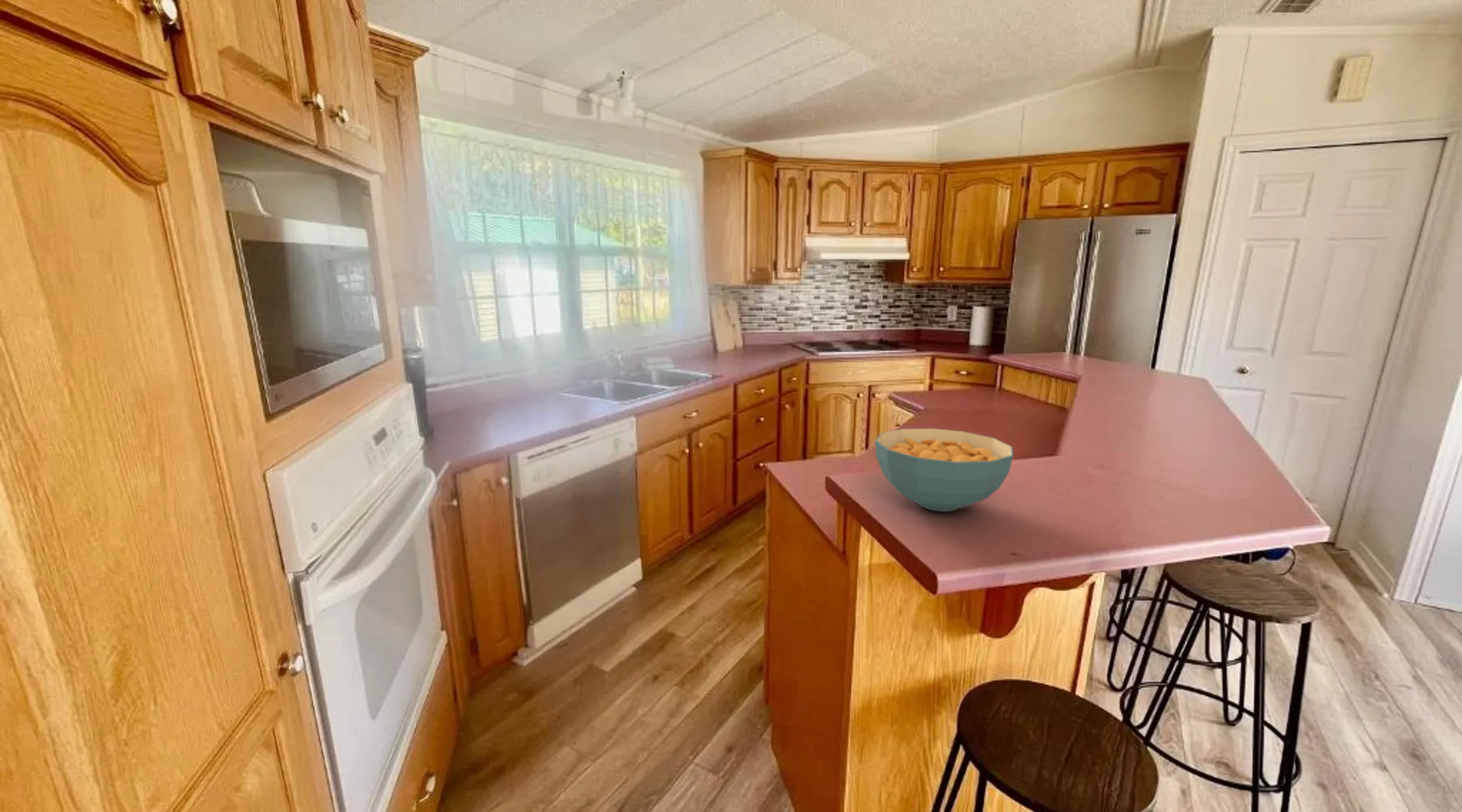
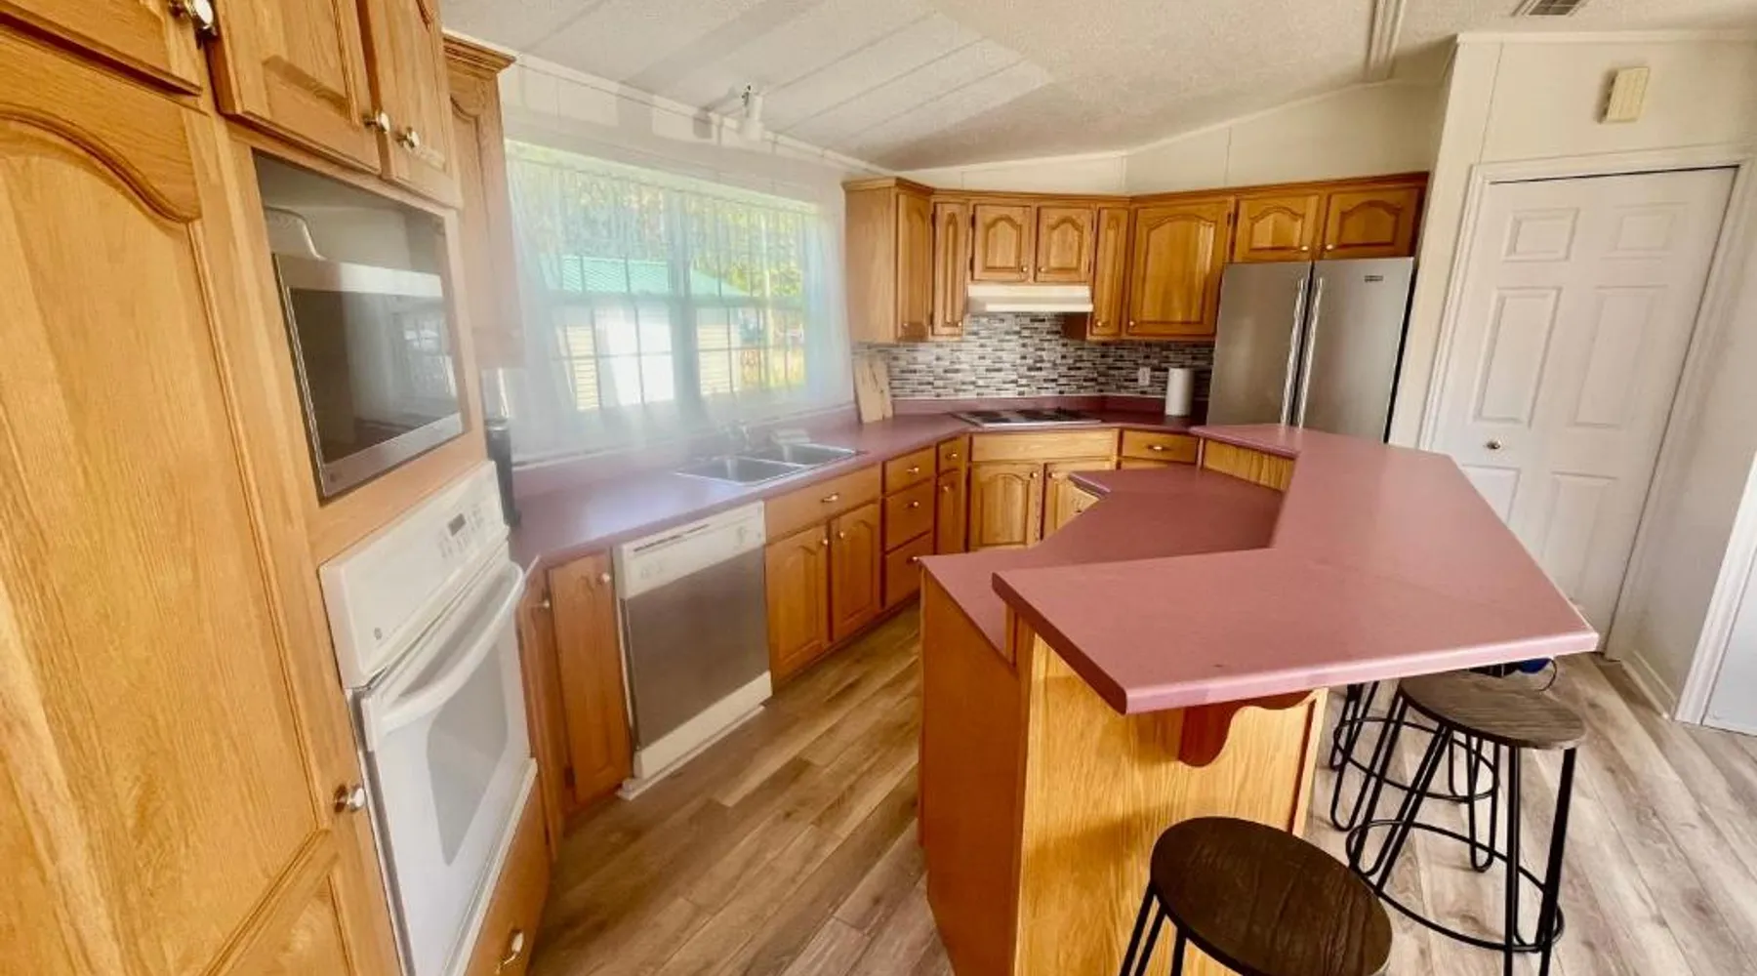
- cereal bowl [874,428,1014,512]
